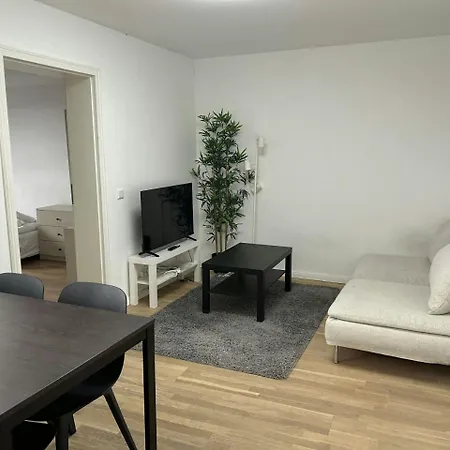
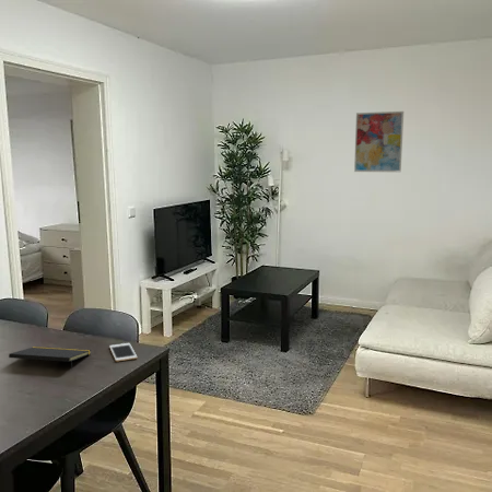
+ cell phone [108,342,138,362]
+ wall art [353,110,405,173]
+ notepad [8,345,92,370]
